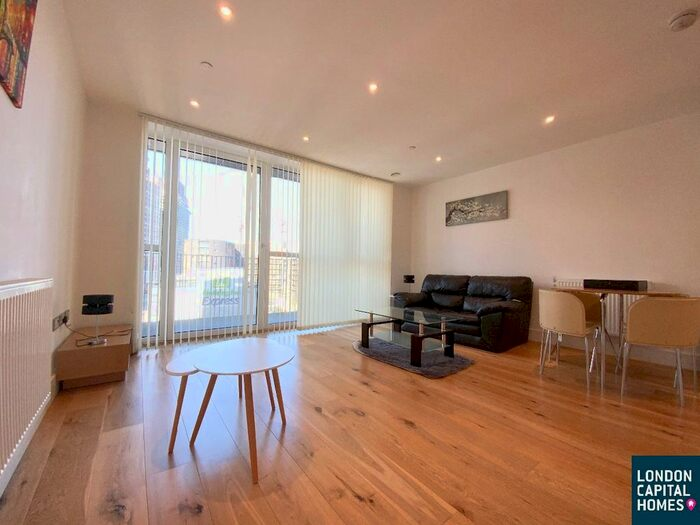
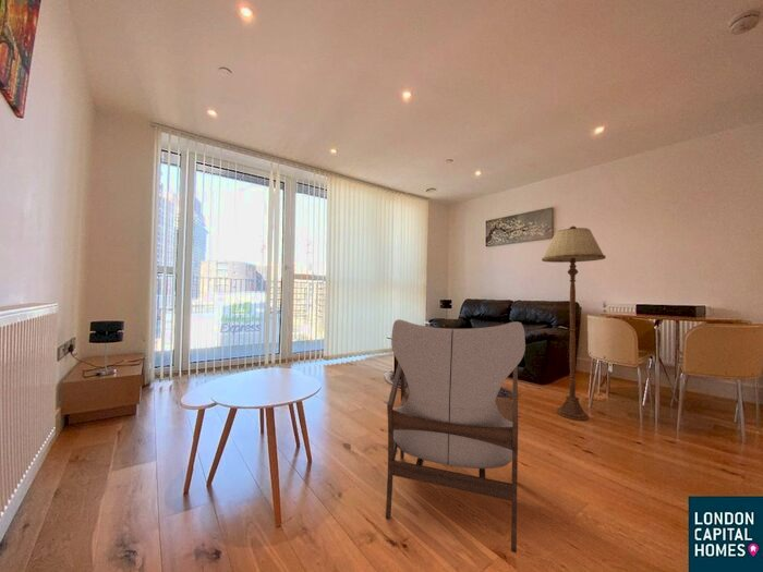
+ armchair [385,318,526,553]
+ floor lamp [541,224,606,422]
